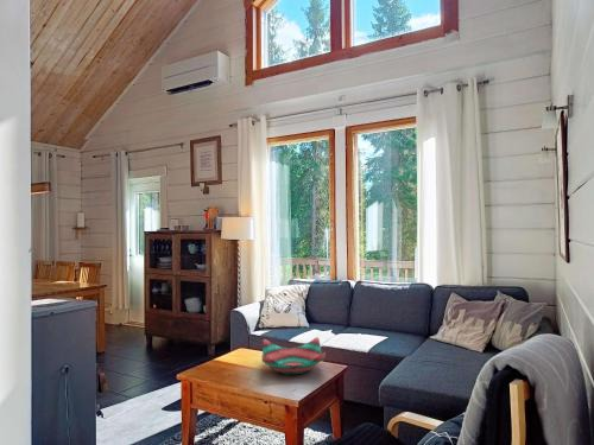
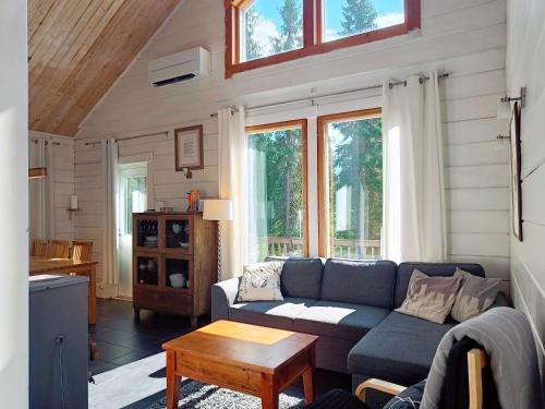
- decorative bowl [261,336,327,375]
